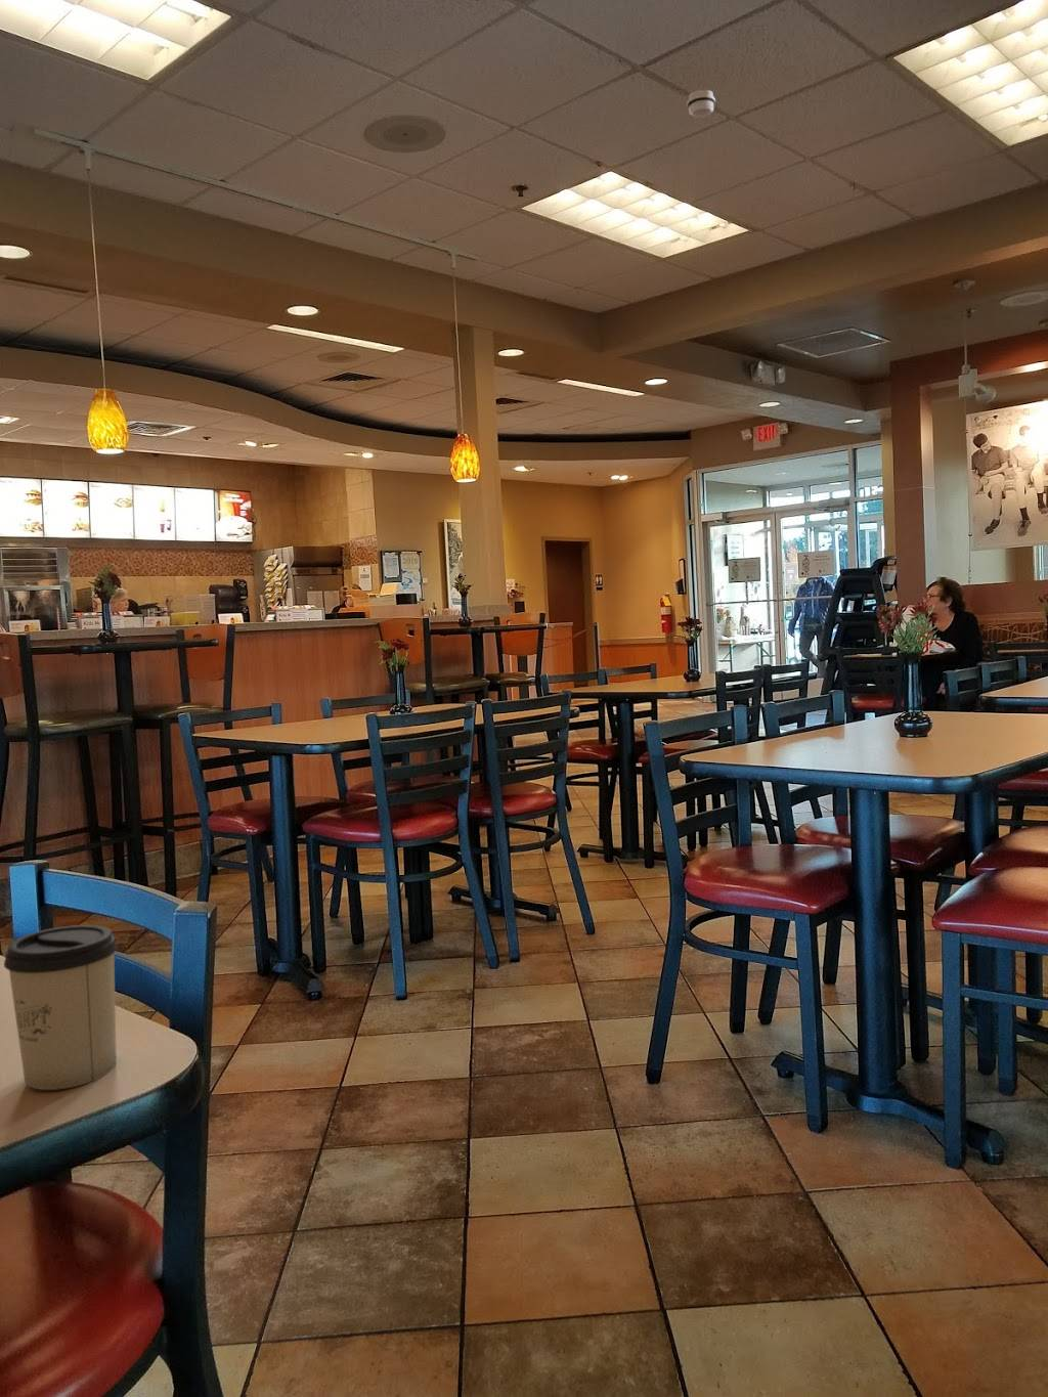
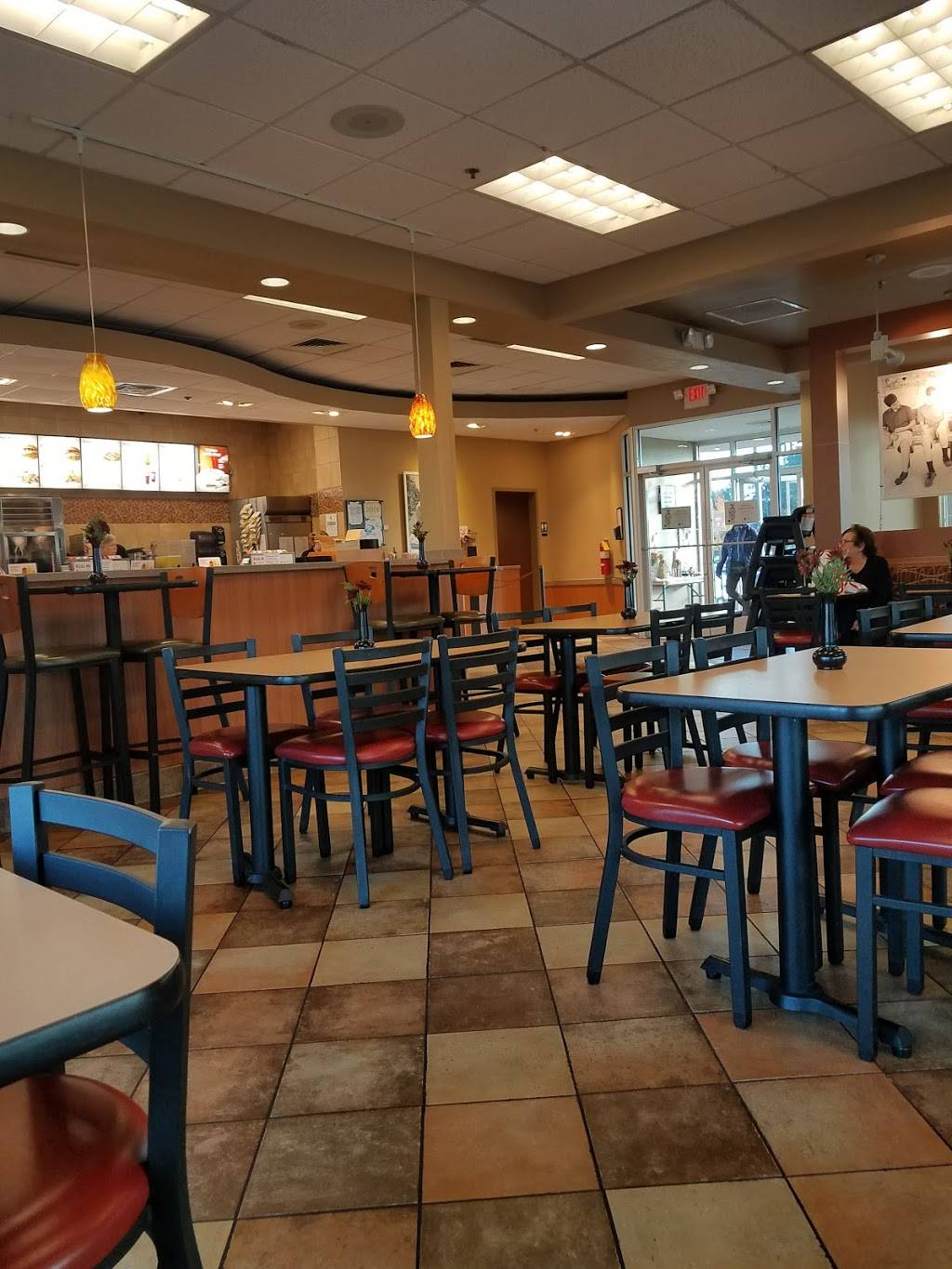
- smoke detector [686,89,717,119]
- cup [3,924,119,1091]
